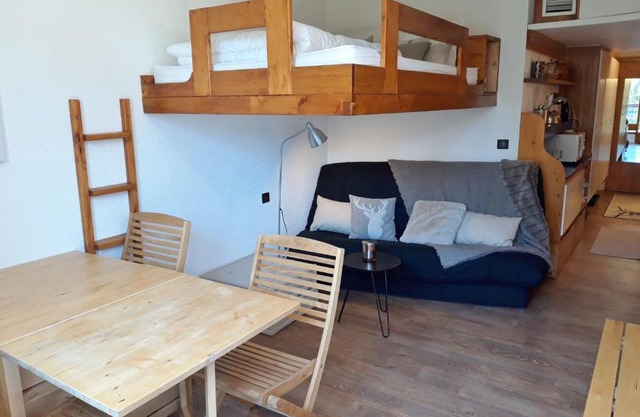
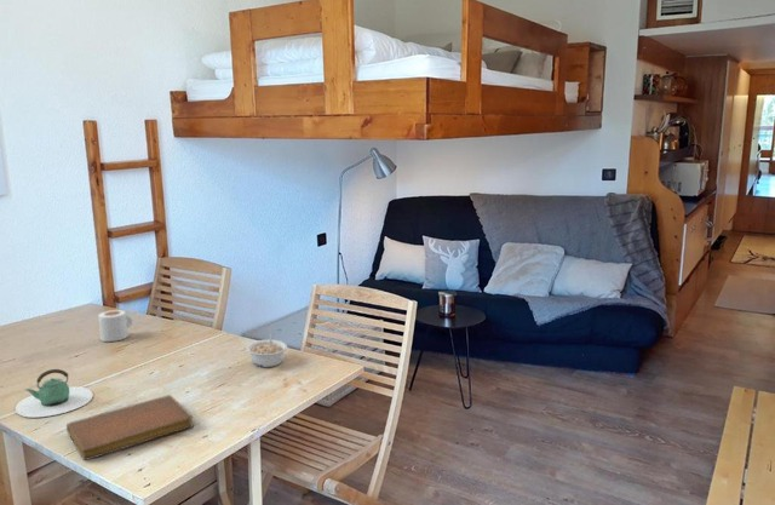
+ teapot [15,368,93,419]
+ notebook [65,394,195,461]
+ mug [97,309,134,343]
+ legume [245,332,289,368]
